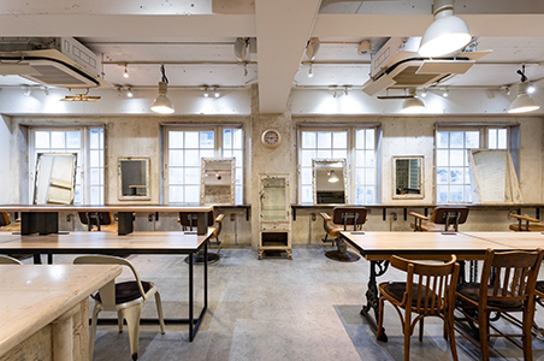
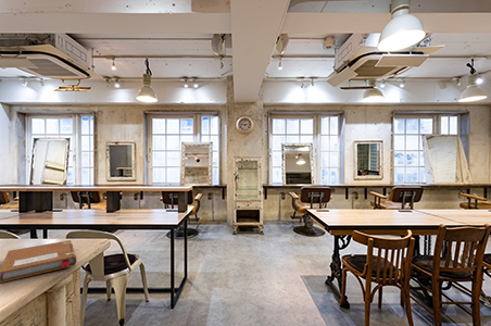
+ notebook [0,239,77,284]
